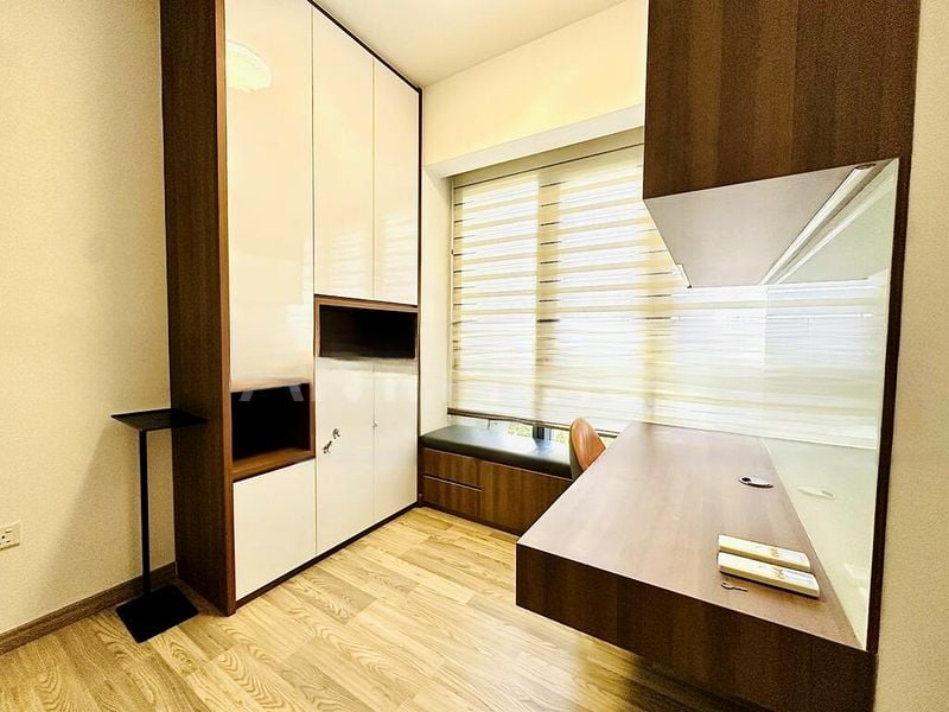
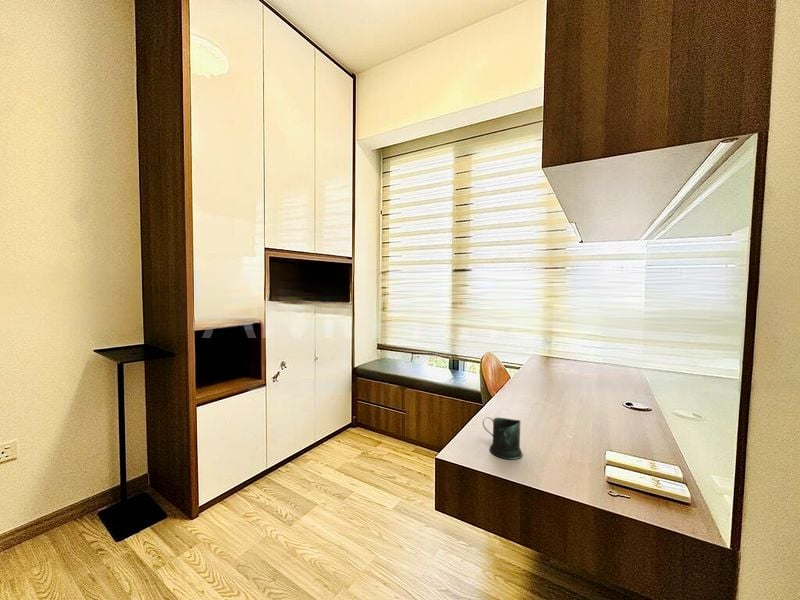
+ mug [482,416,524,461]
